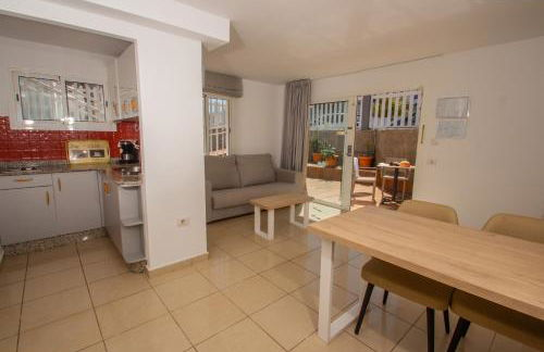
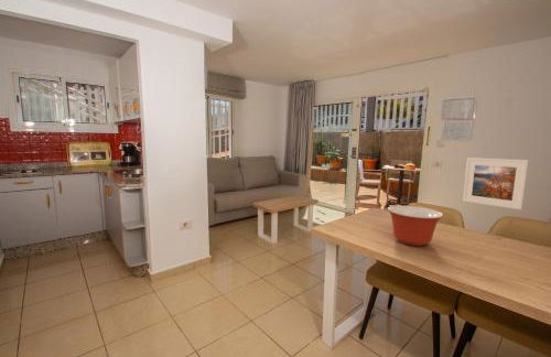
+ mixing bowl [387,205,444,247]
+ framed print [462,156,529,210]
